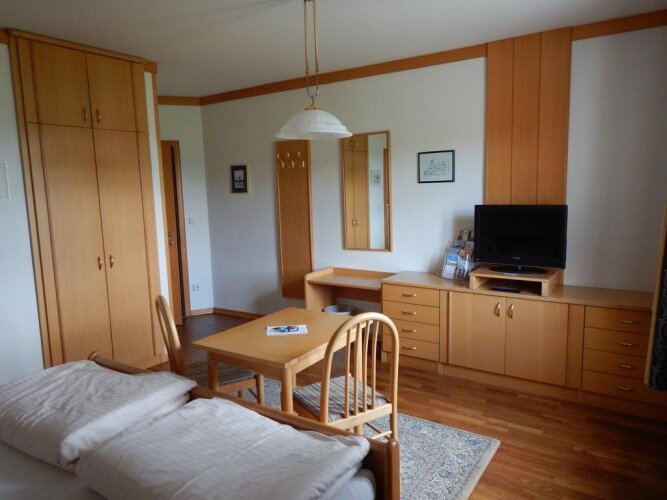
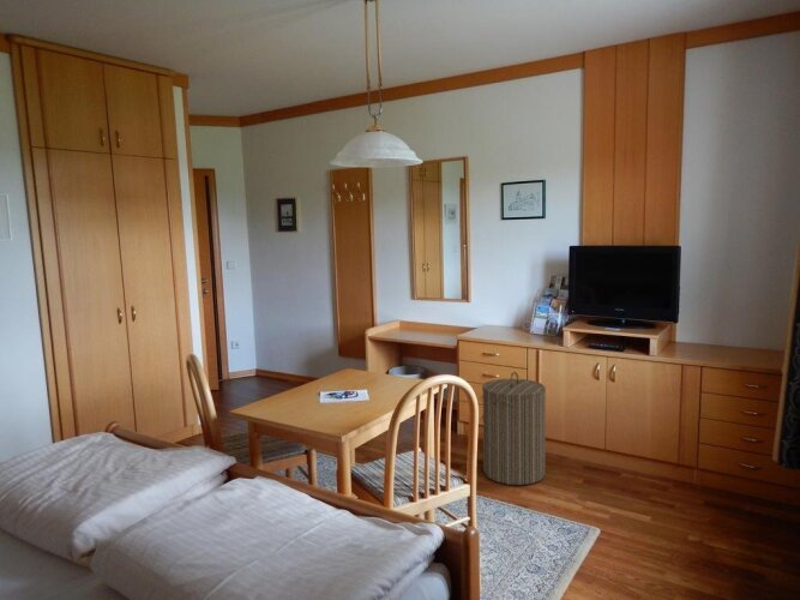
+ laundry hamper [481,371,547,486]
